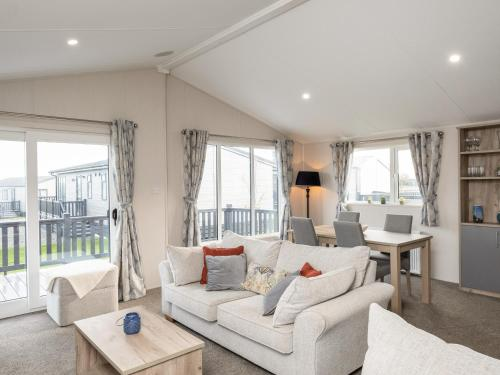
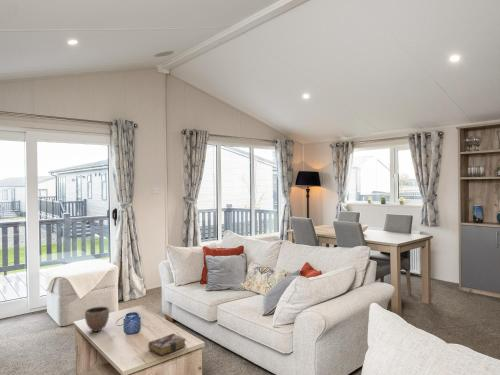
+ decorative bowl [84,305,110,333]
+ book [147,333,187,357]
